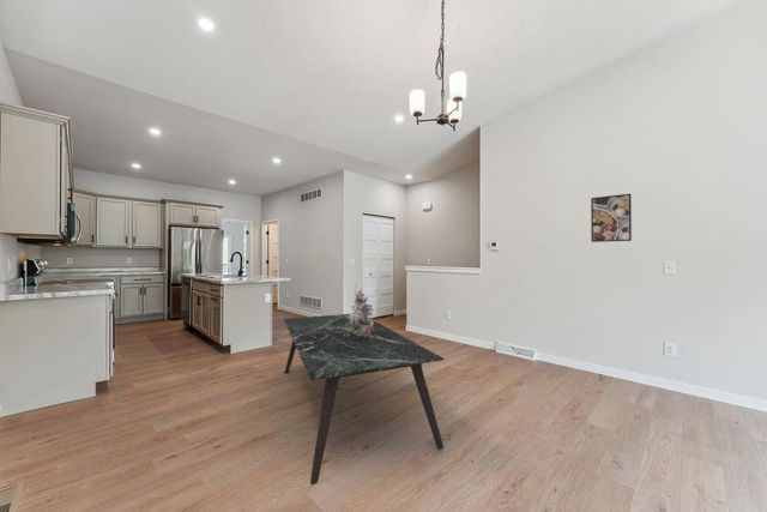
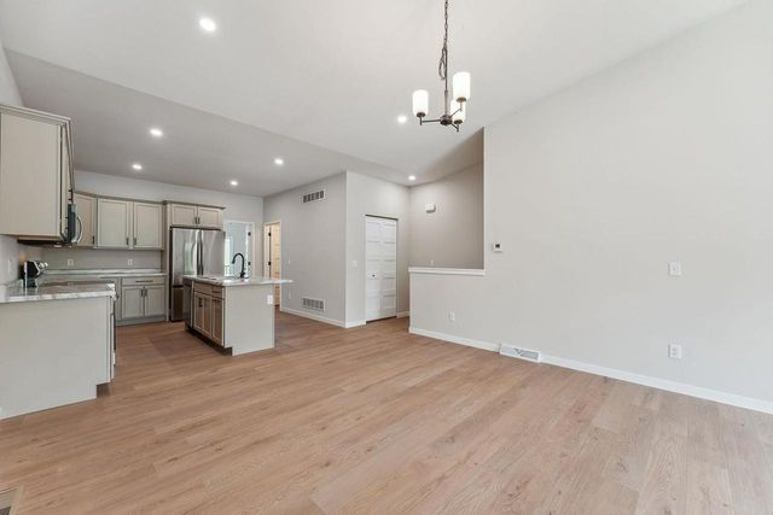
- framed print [590,193,633,243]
- dining table [283,312,445,486]
- bouquet [344,282,378,338]
